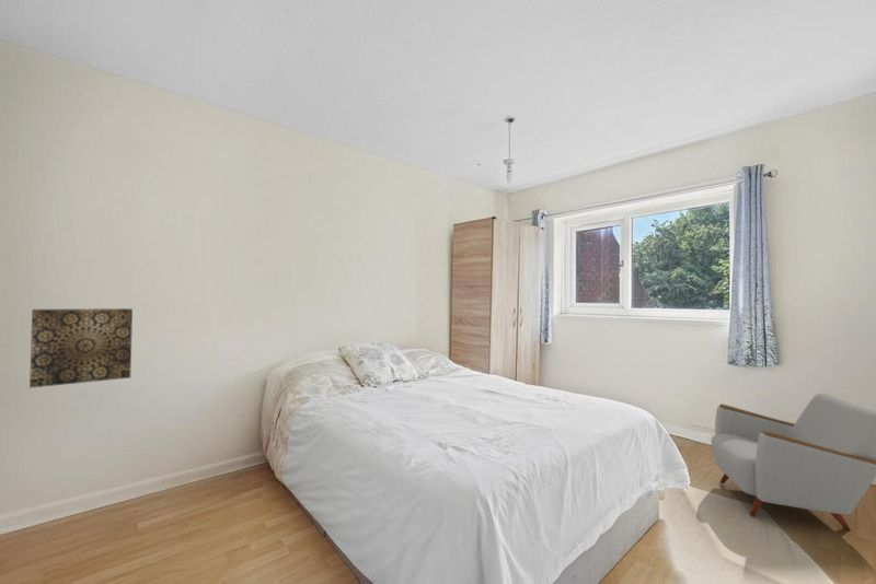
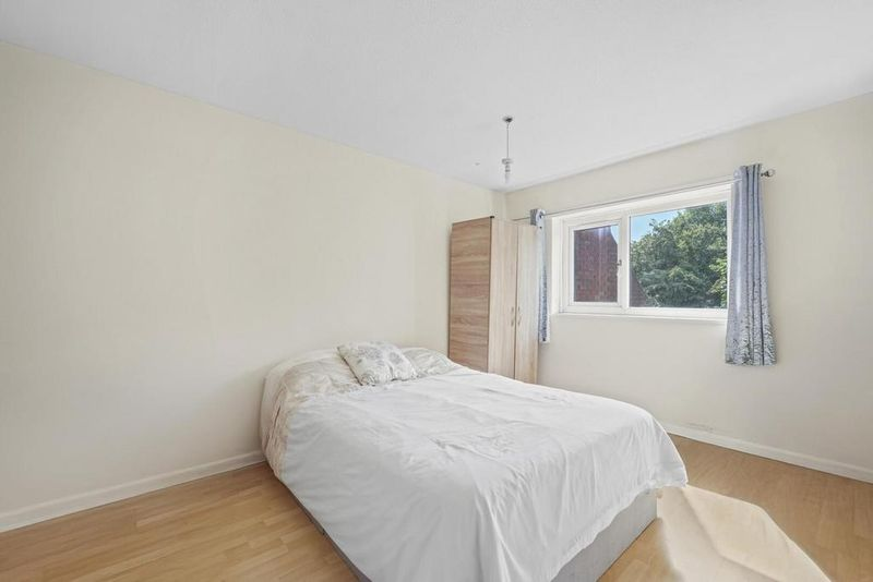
- wall art [28,307,134,389]
- armchair [710,393,876,532]
